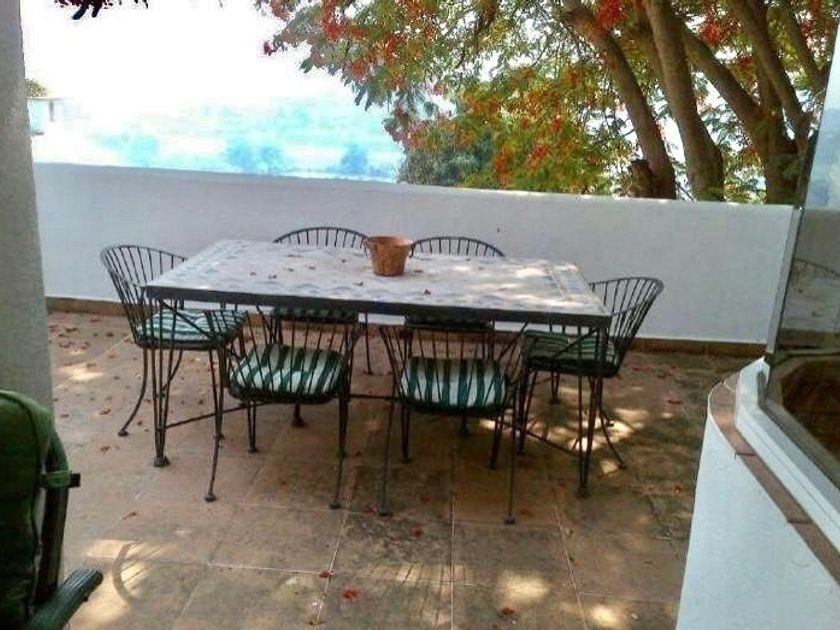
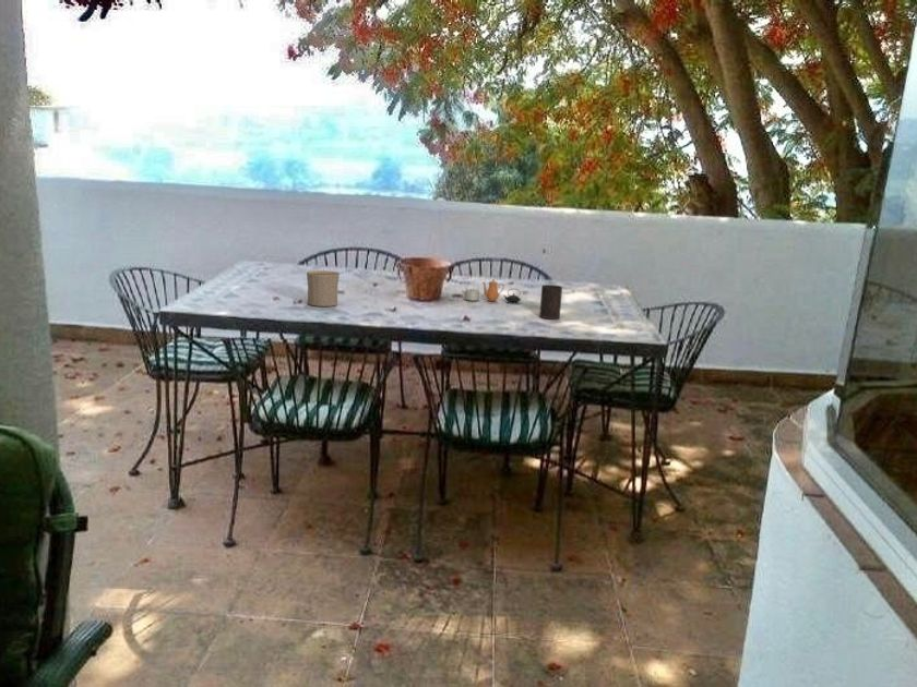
+ cup [538,284,563,320]
+ teapot [461,278,522,303]
+ cup [306,269,341,308]
